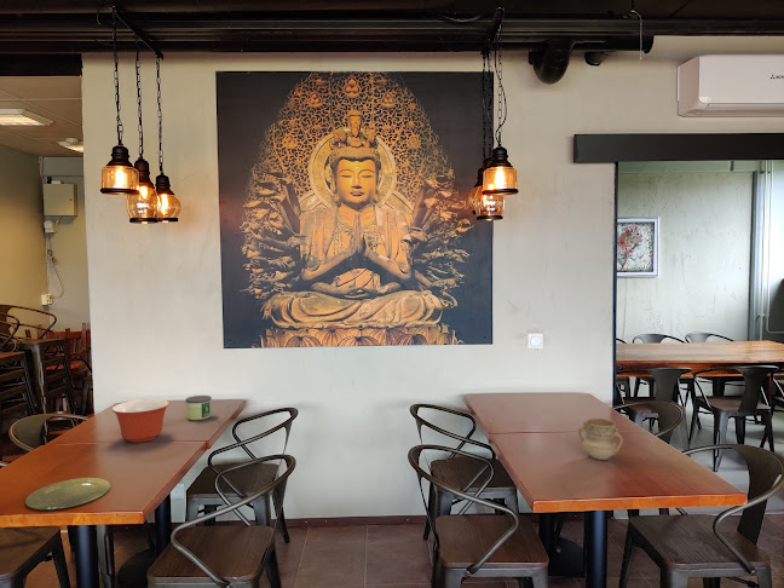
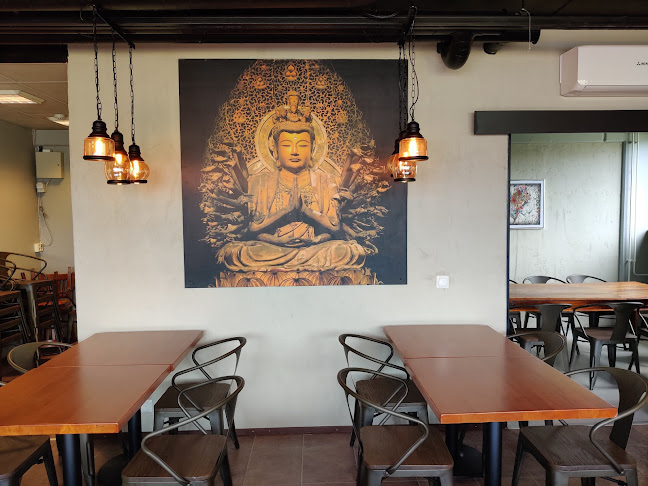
- plate [24,477,111,511]
- mug [577,417,624,461]
- mixing bowl [110,398,171,444]
- candle [184,394,213,421]
